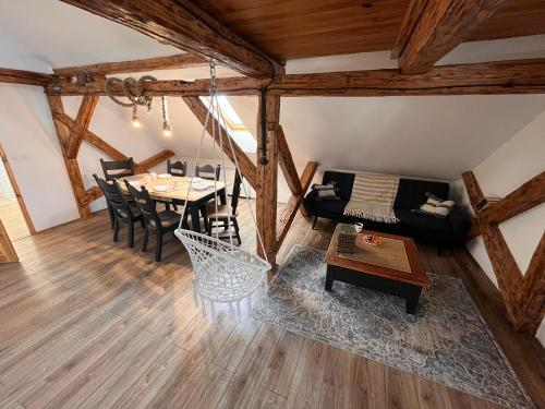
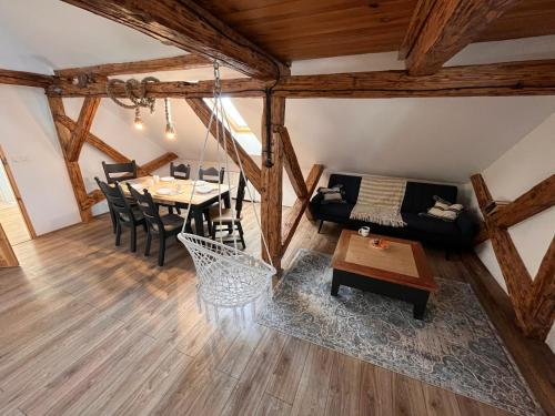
- book stack [332,222,359,254]
